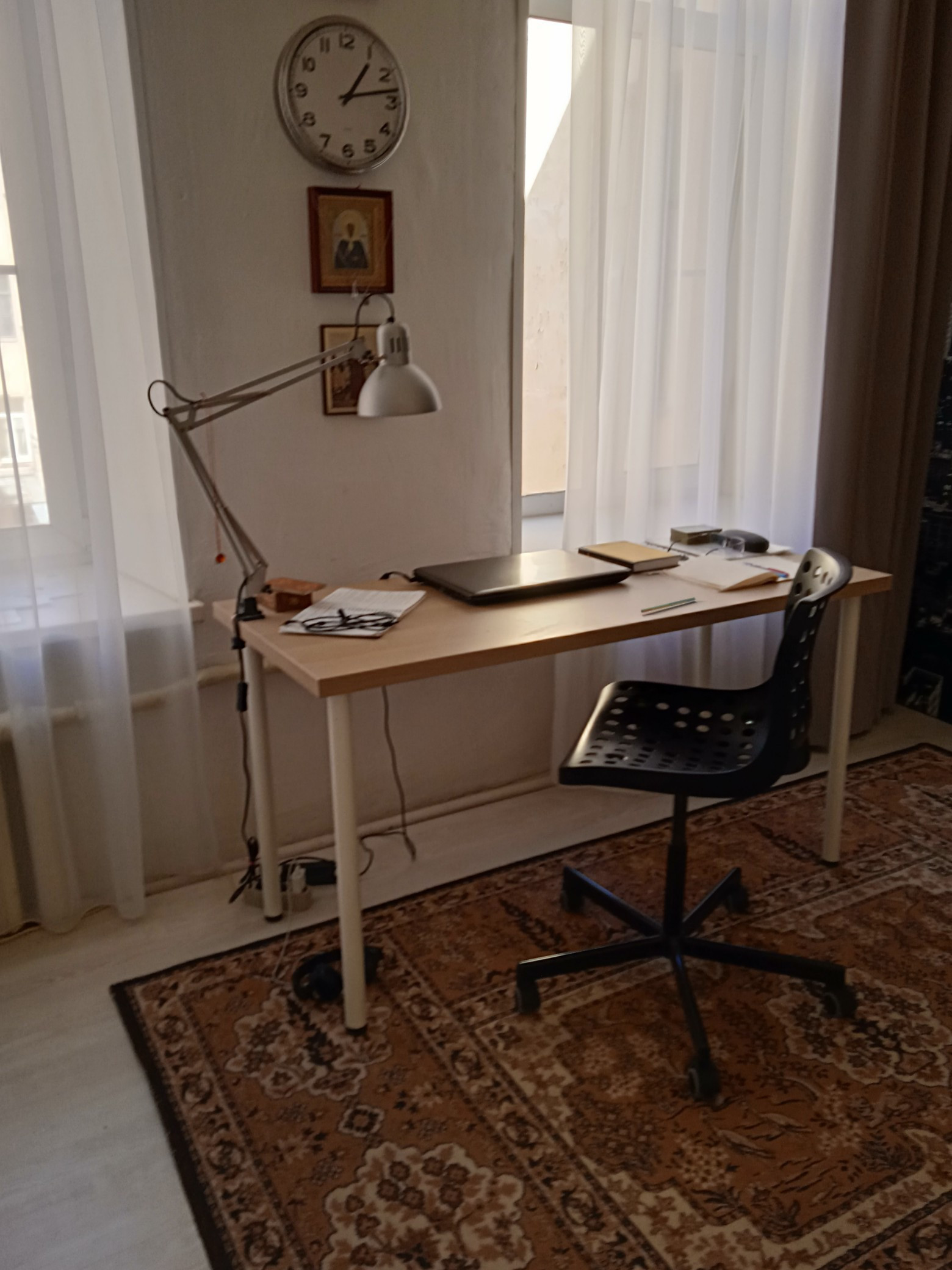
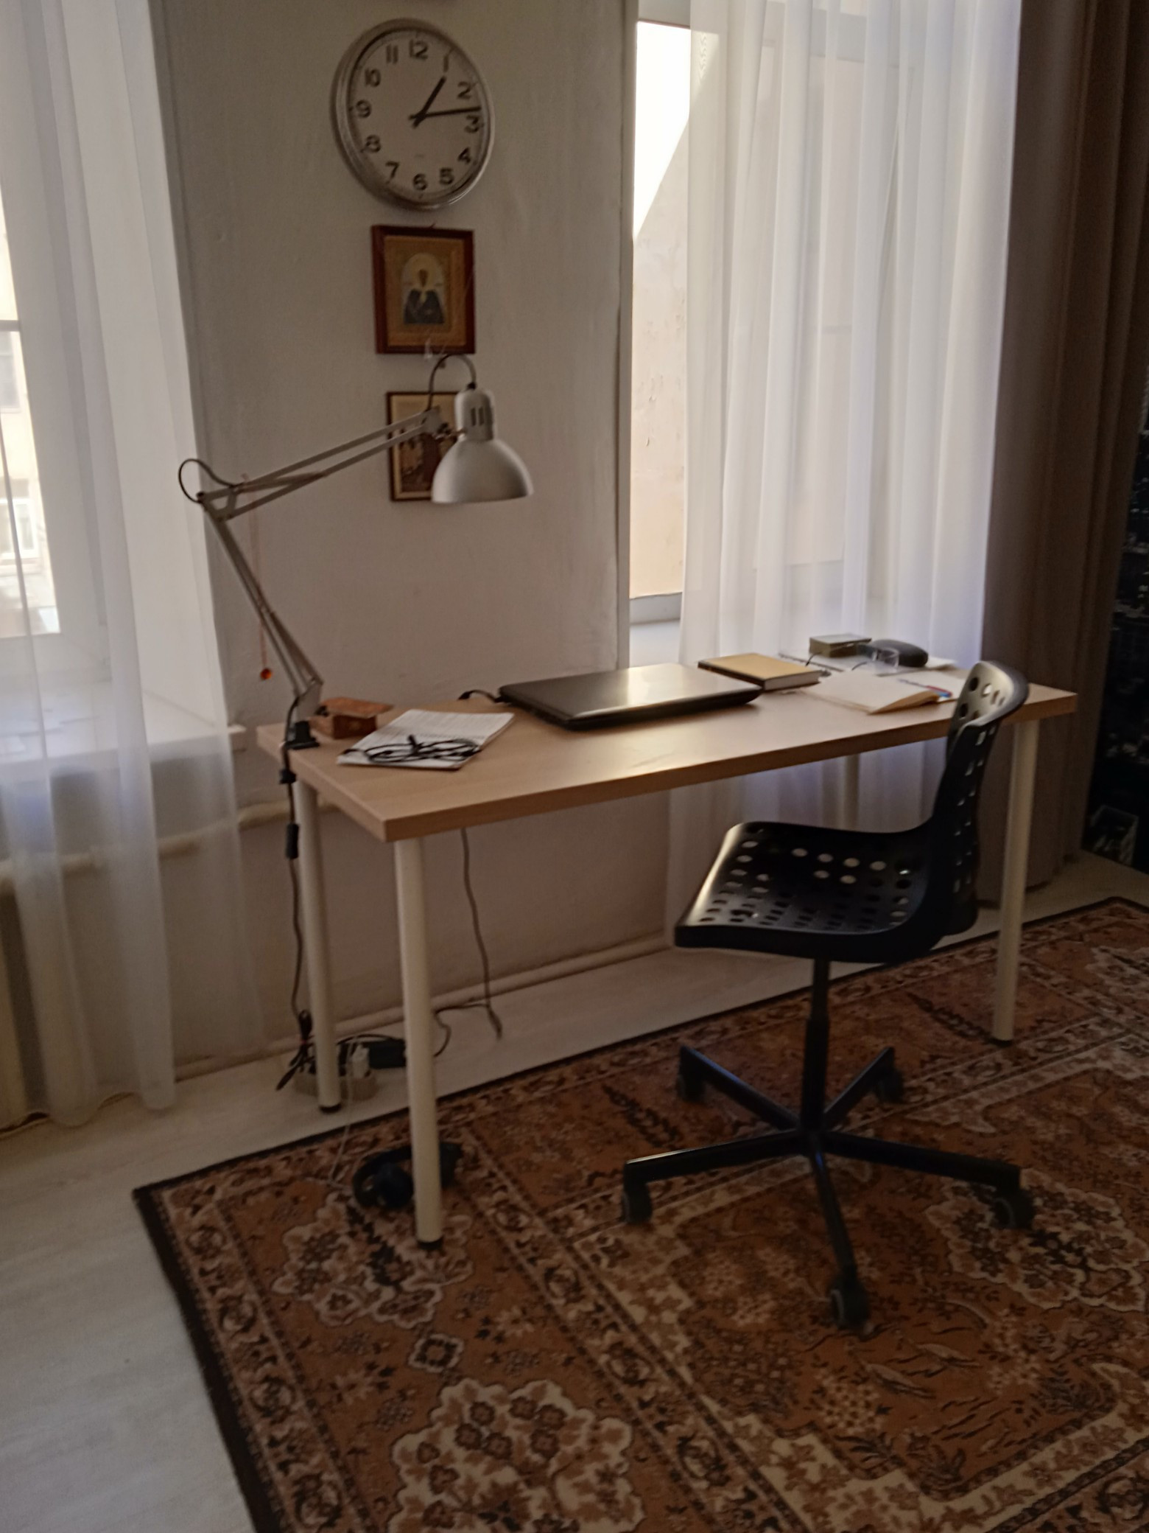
- pen [640,597,696,614]
